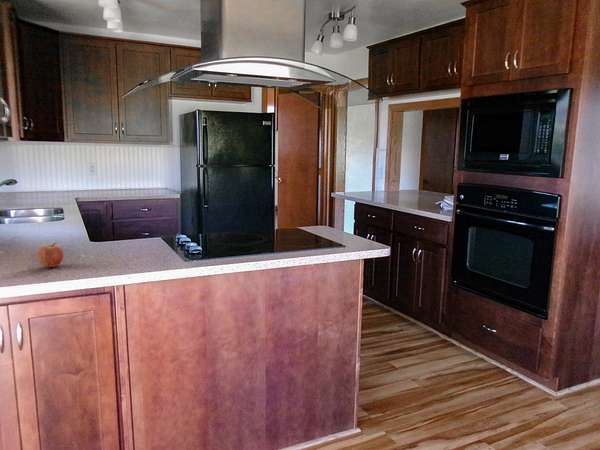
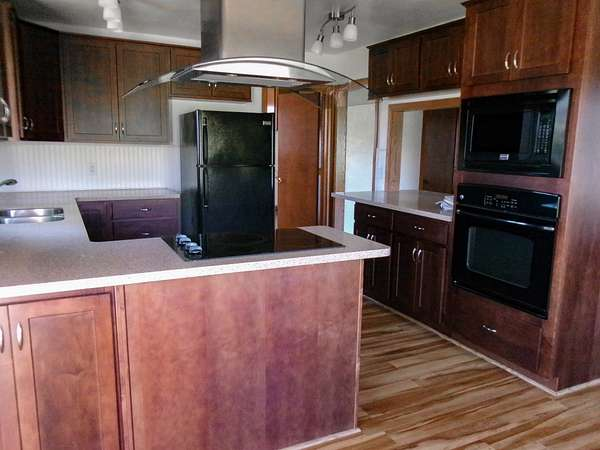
- fruit [37,241,64,268]
